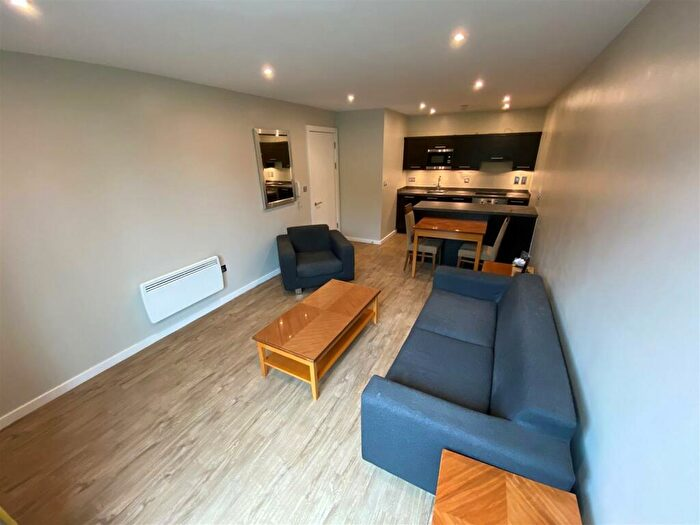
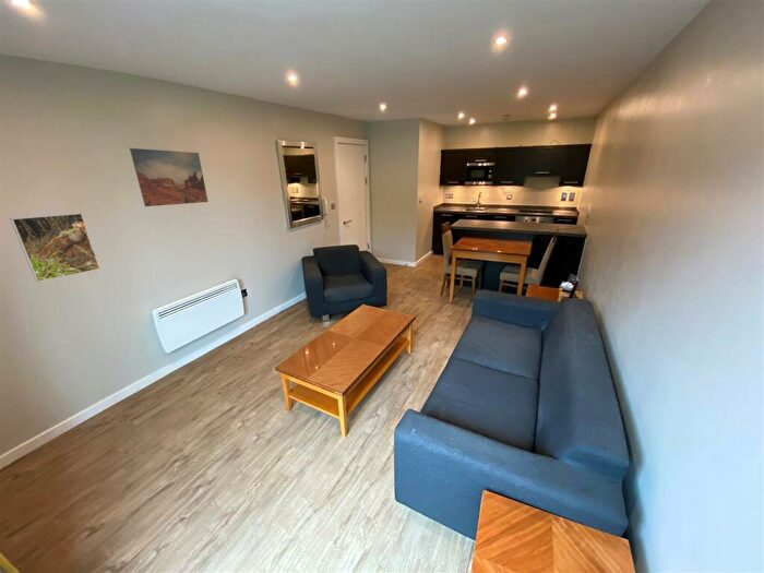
+ wall art [129,147,210,207]
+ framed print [9,212,102,283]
